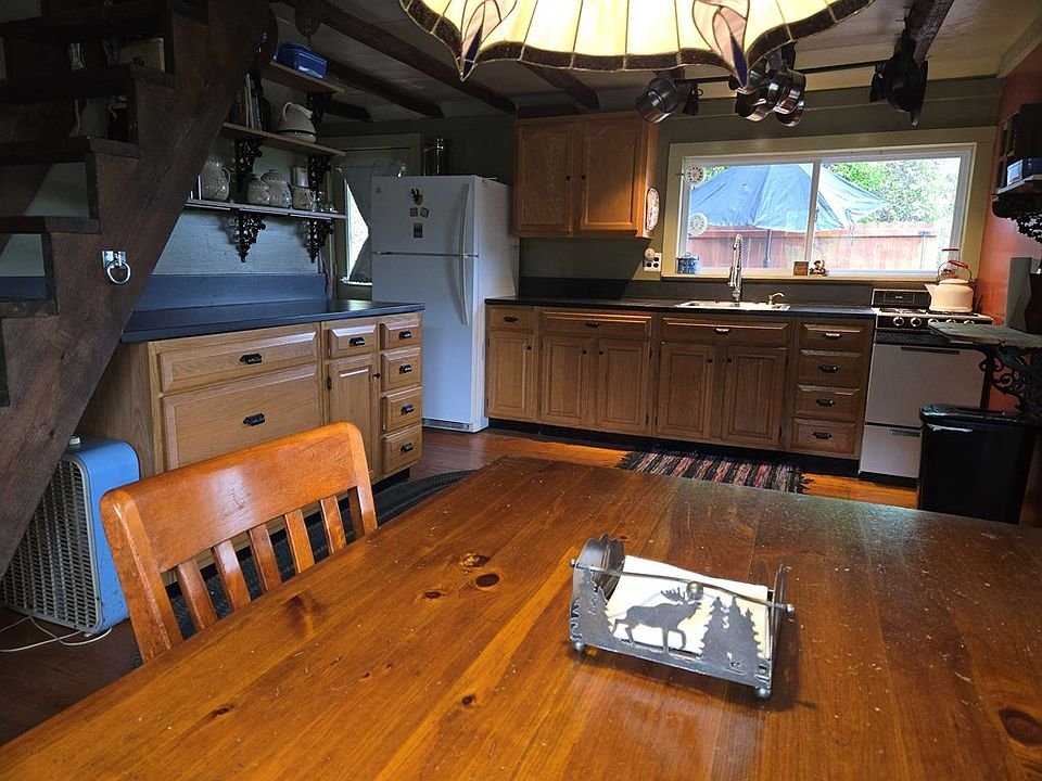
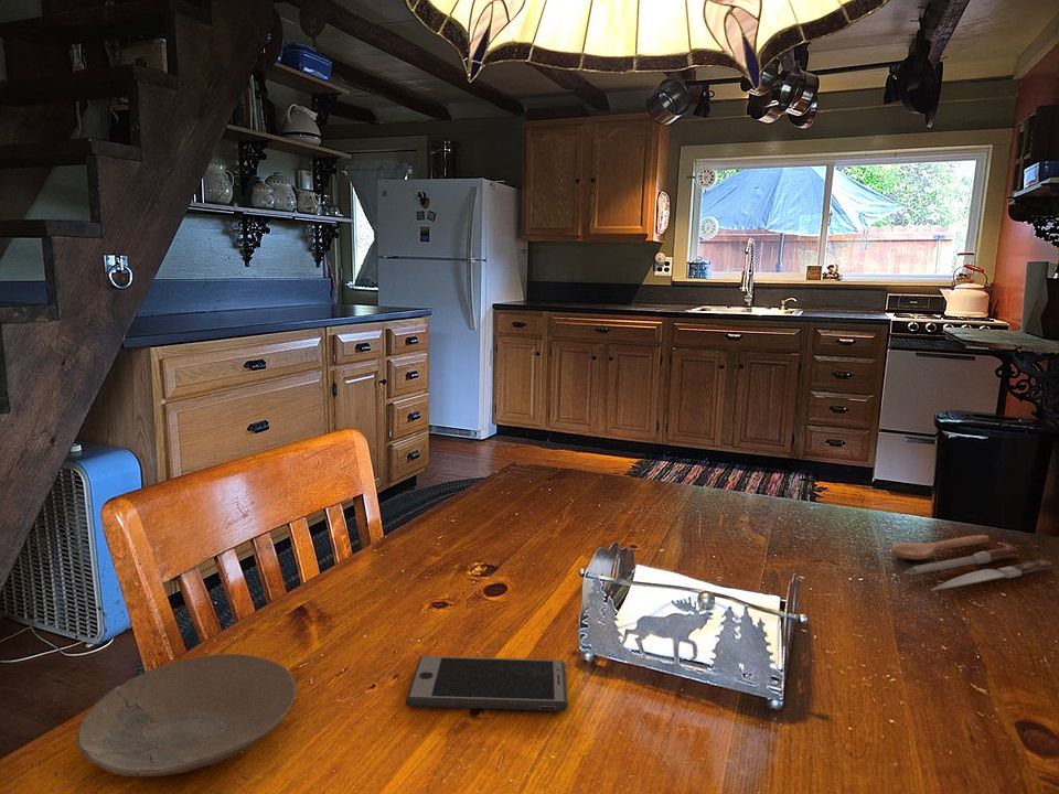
+ plate [76,653,298,779]
+ spoon [890,534,1056,591]
+ smartphone [405,655,569,712]
